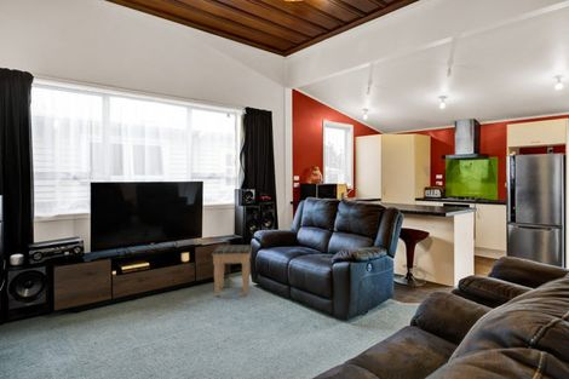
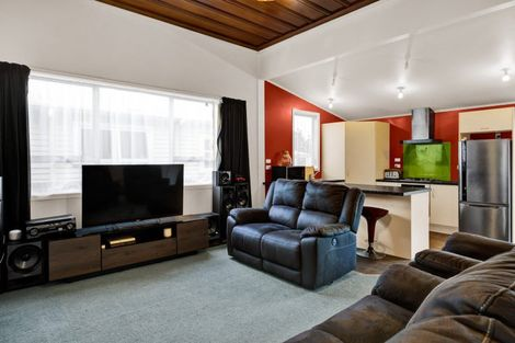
- footstool [211,243,253,297]
